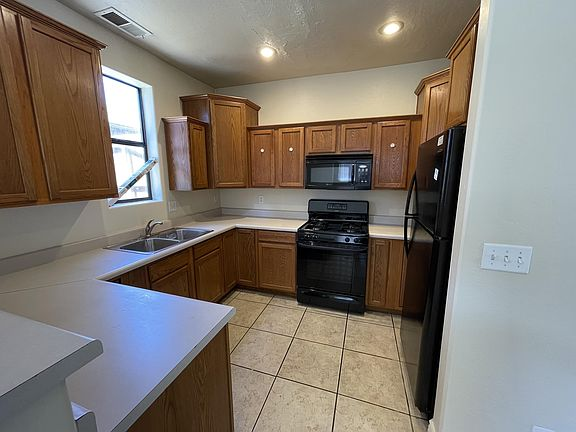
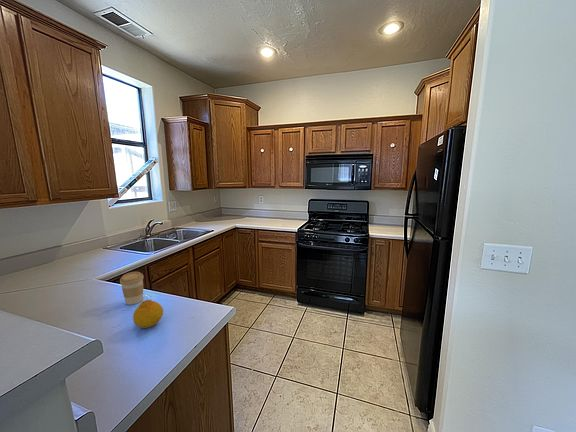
+ coffee cup [119,271,144,306]
+ fruit [132,299,164,329]
